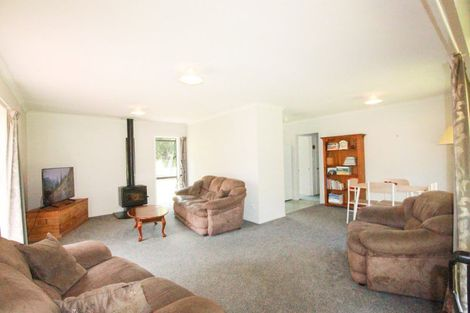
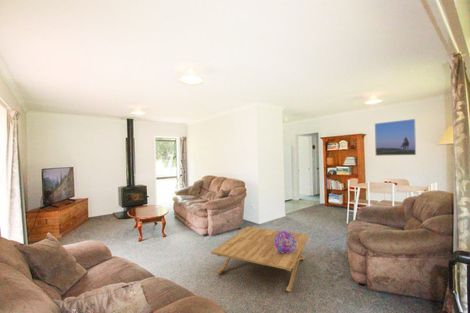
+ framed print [374,118,417,157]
+ coffee table [210,226,310,293]
+ decorative sphere [274,230,297,253]
